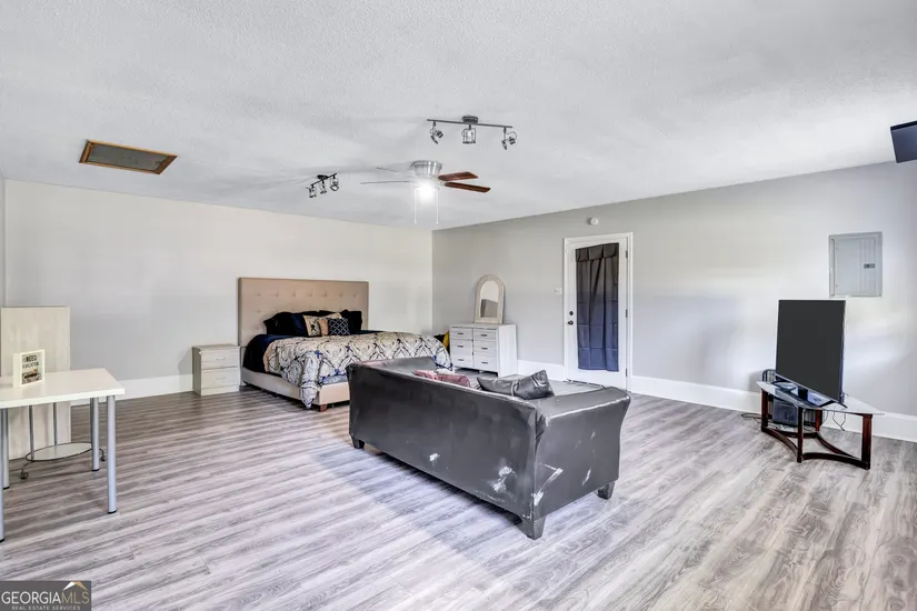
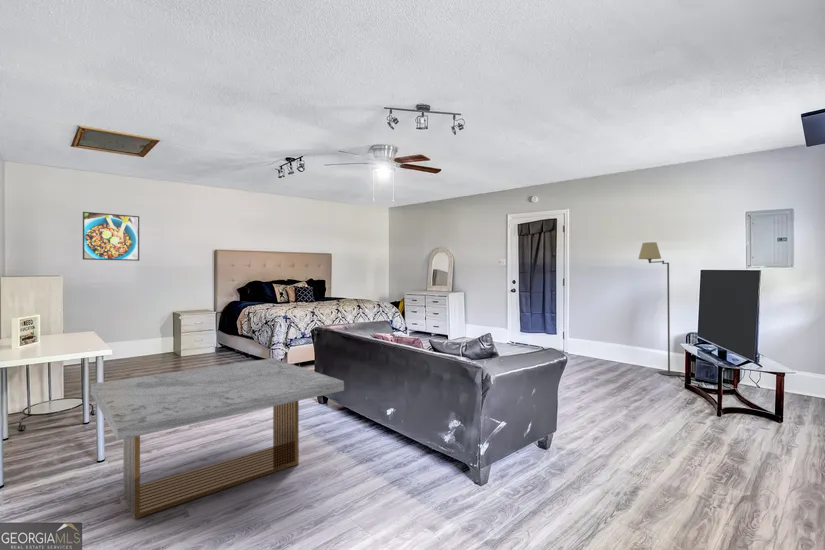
+ coffee table [90,357,345,520]
+ floor lamp [637,241,681,377]
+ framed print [82,211,140,262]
